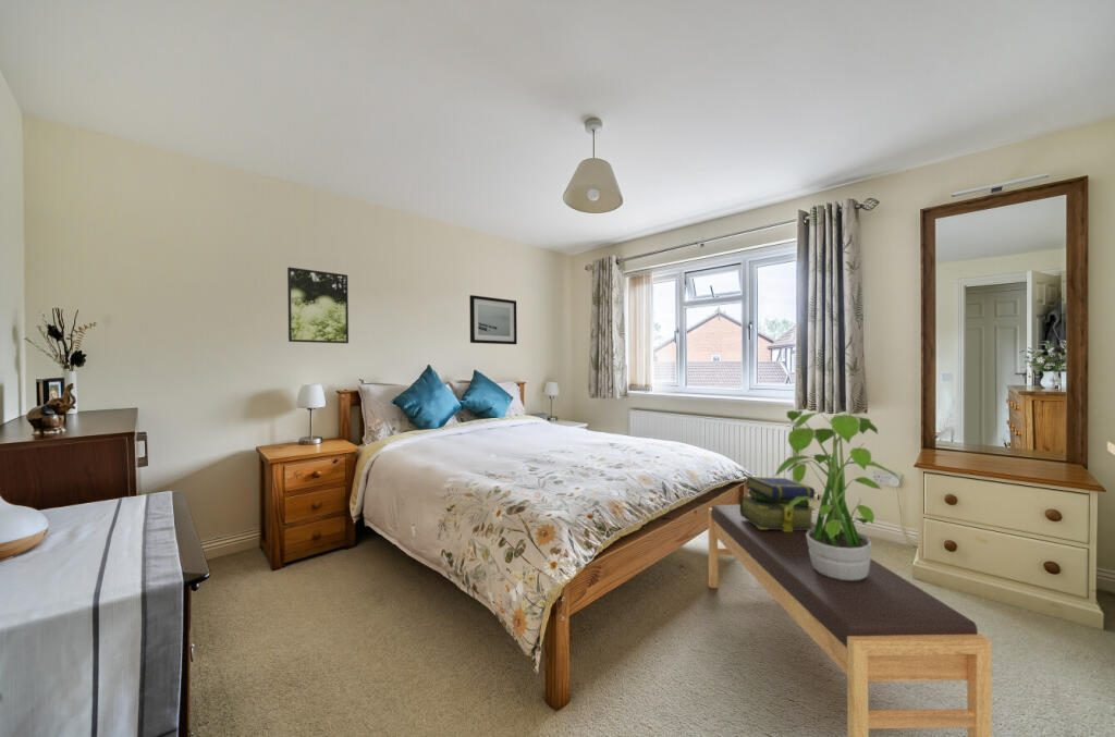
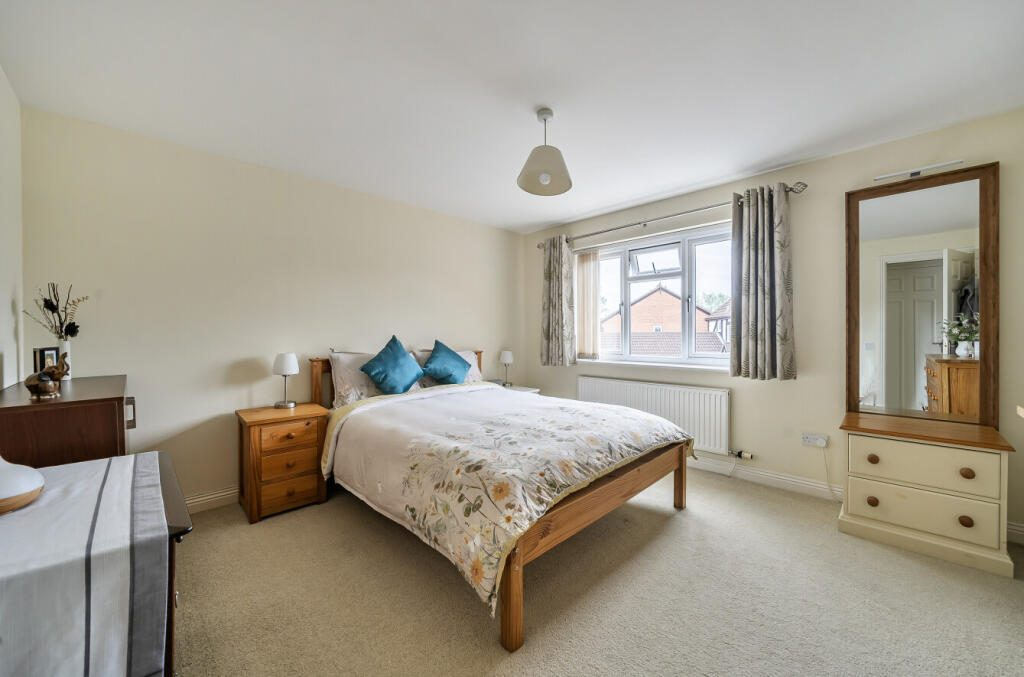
- stack of books [739,476,817,531]
- wall art [468,294,518,345]
- potted plant [772,406,900,580]
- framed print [286,266,350,344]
- bench [707,503,993,737]
